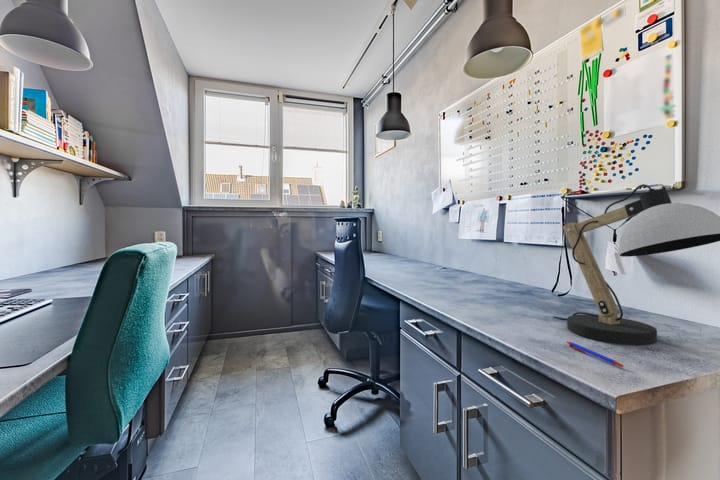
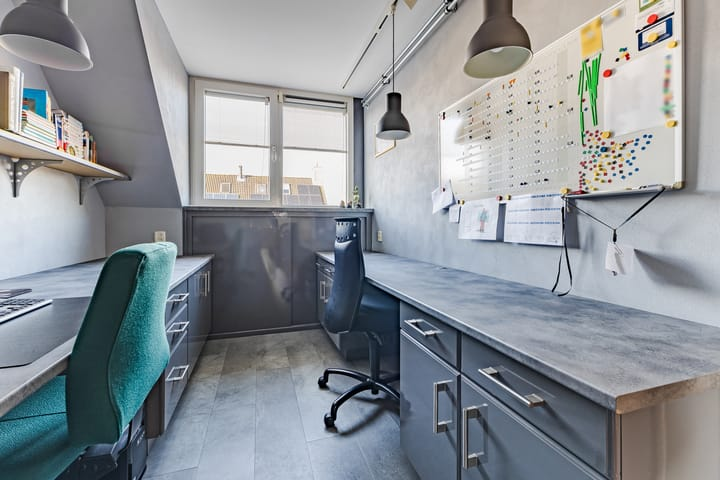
- pen [566,340,626,368]
- desk lamp [552,183,720,345]
